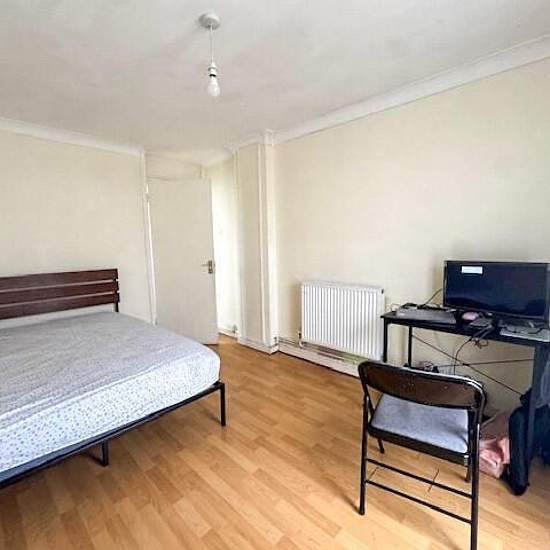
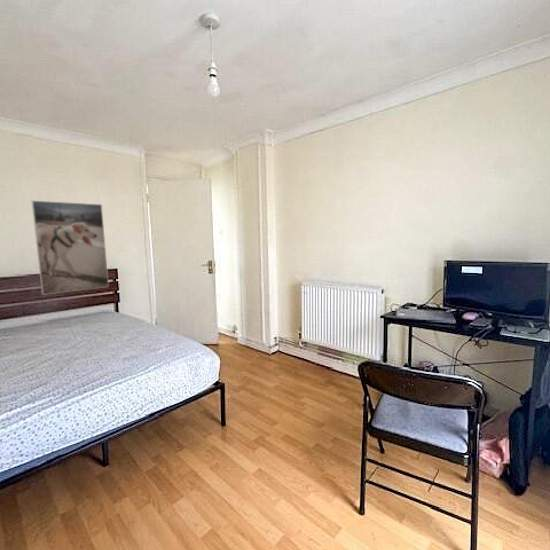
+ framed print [31,200,110,296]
